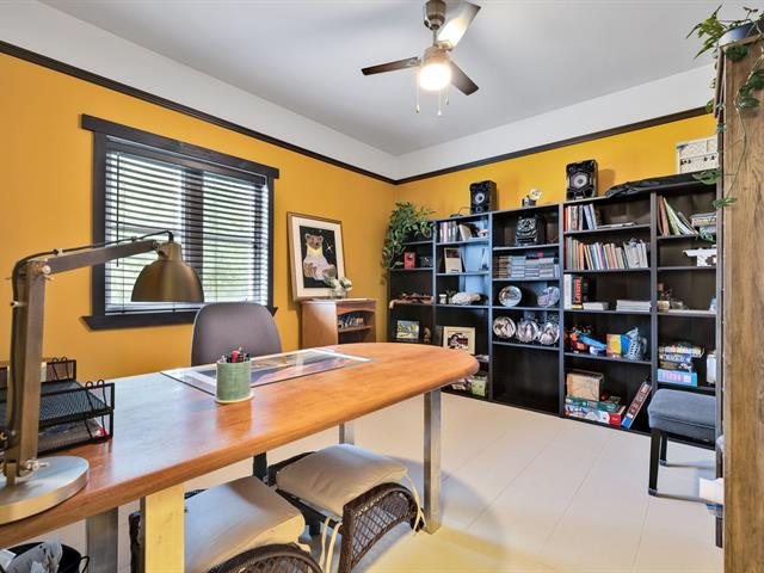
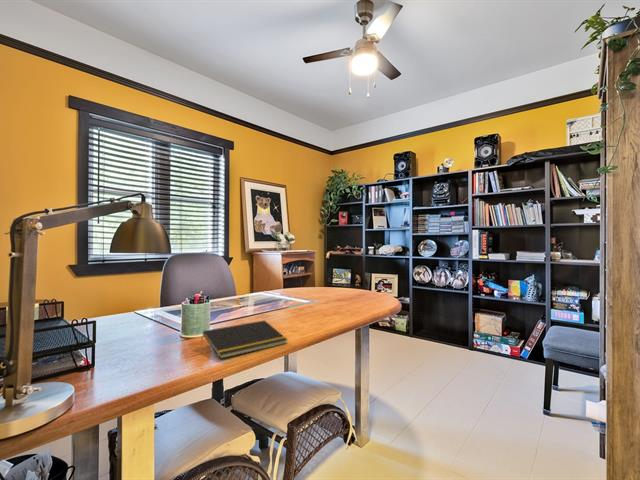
+ notepad [200,319,289,360]
